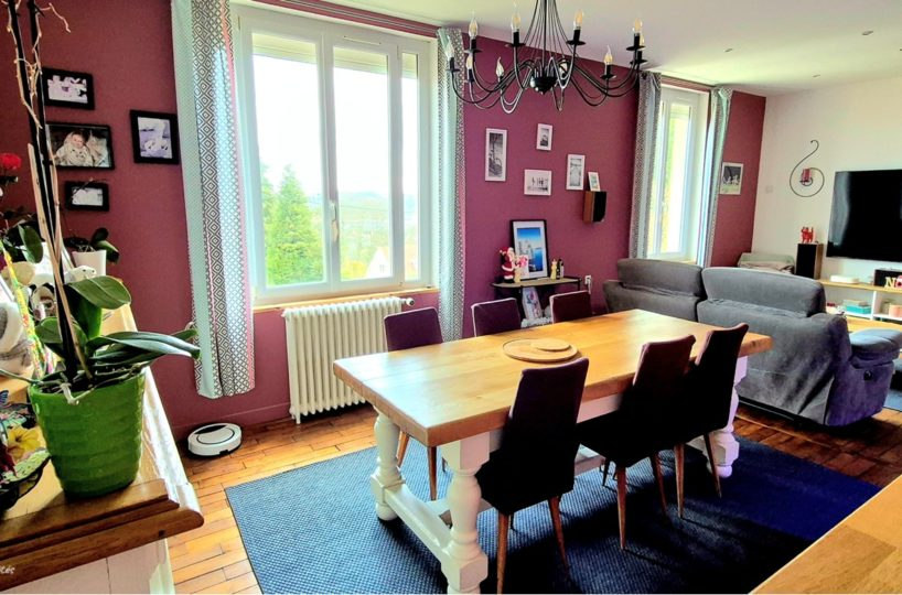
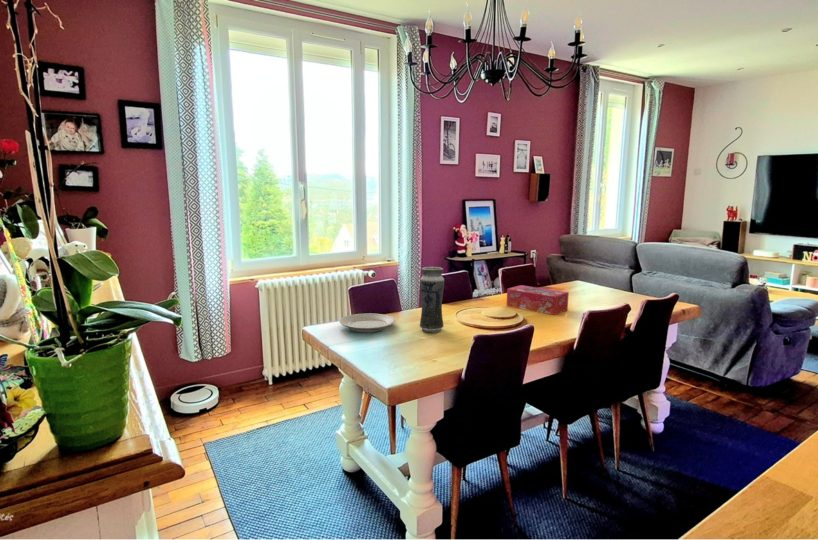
+ vase [419,266,445,334]
+ tissue box [506,284,570,316]
+ plate [339,312,396,333]
